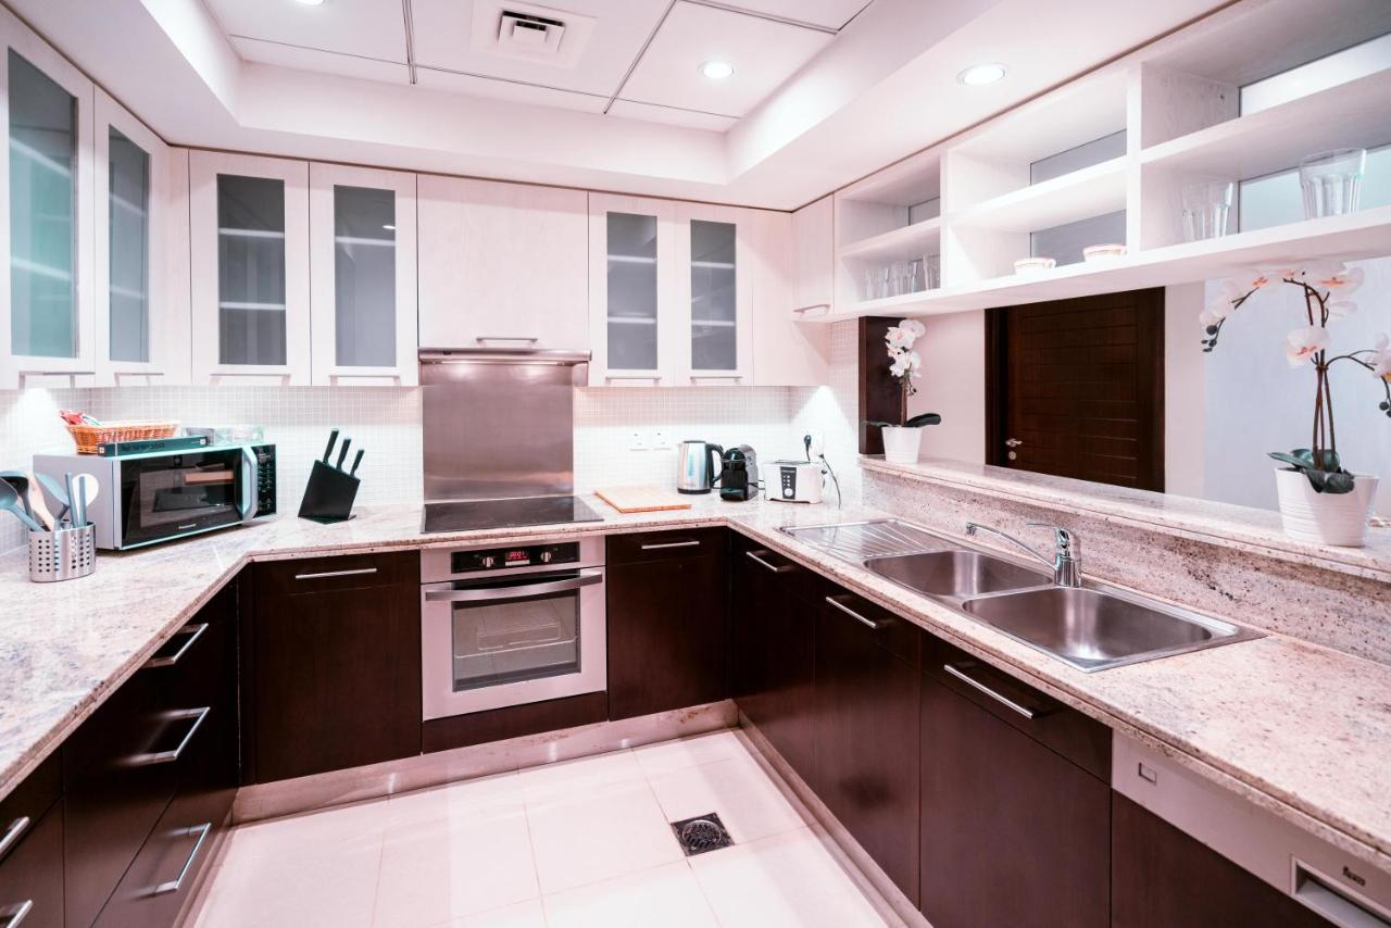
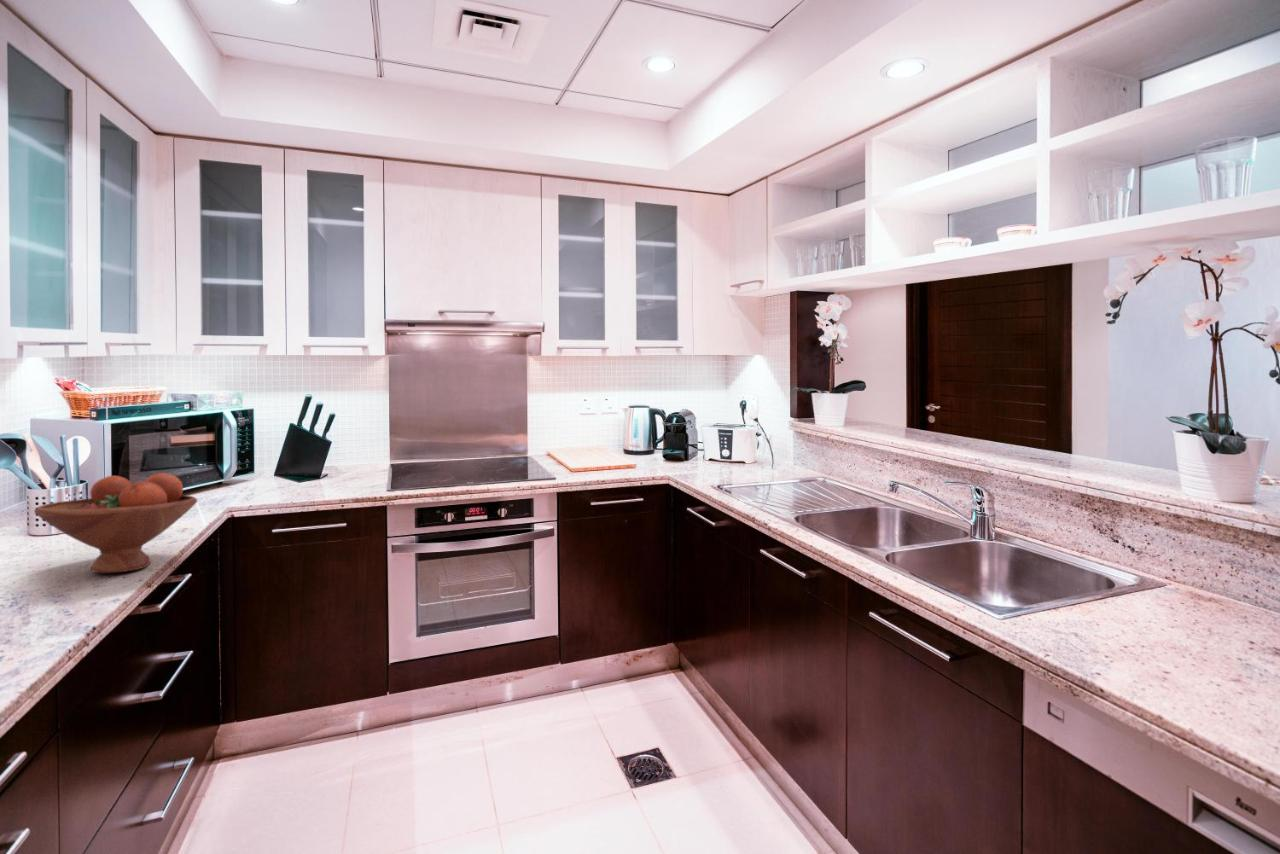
+ fruit bowl [33,472,198,574]
